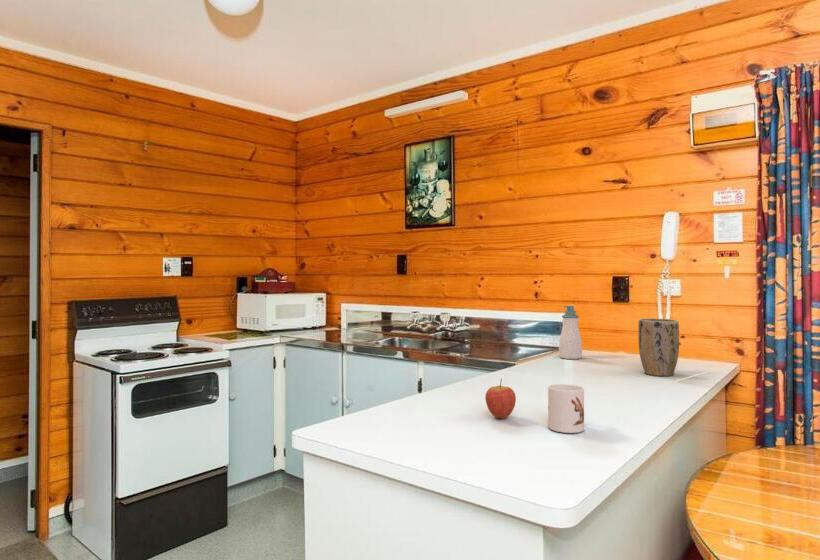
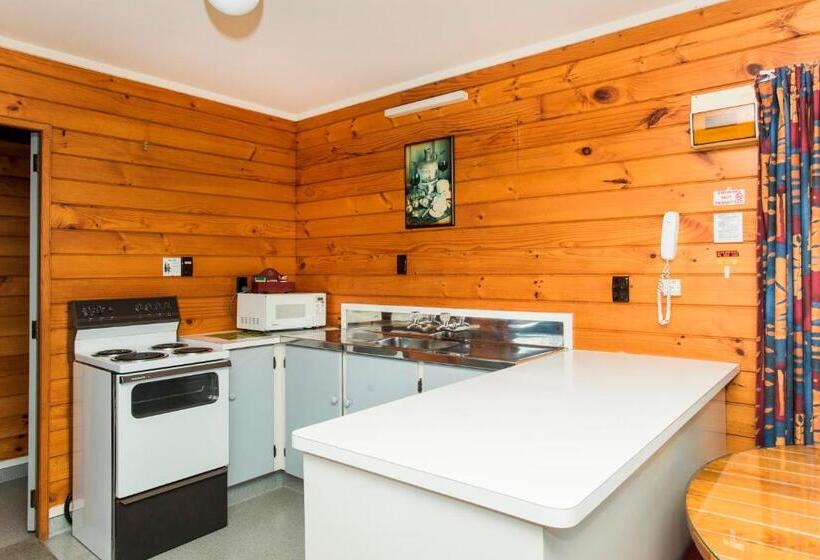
- plant pot [637,317,680,377]
- mug [547,383,585,434]
- soap bottle [558,305,583,360]
- fruit [484,378,517,420]
